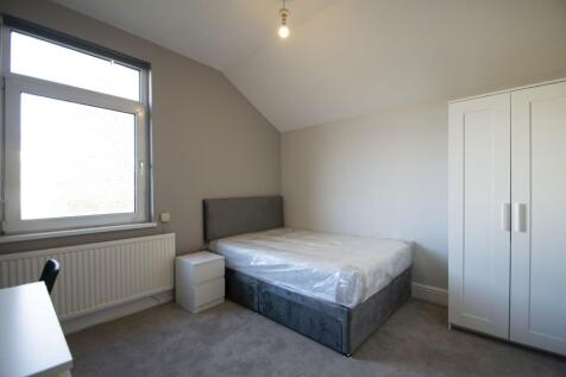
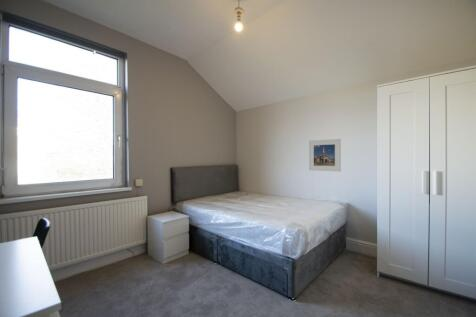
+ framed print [308,138,342,173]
